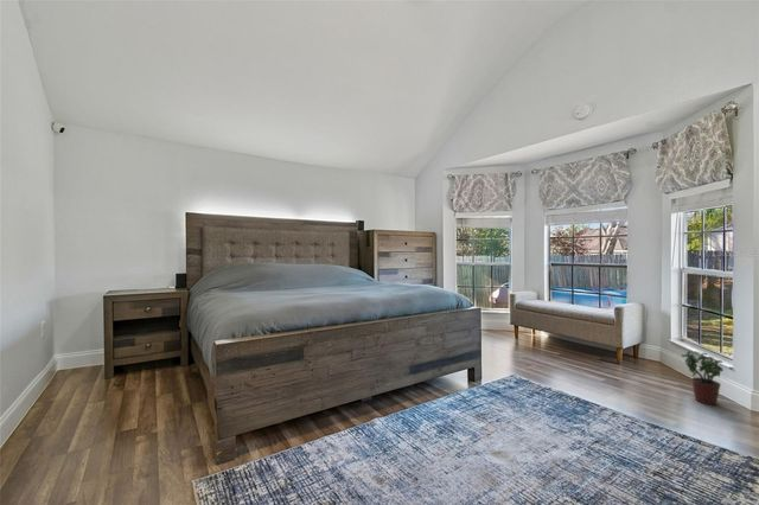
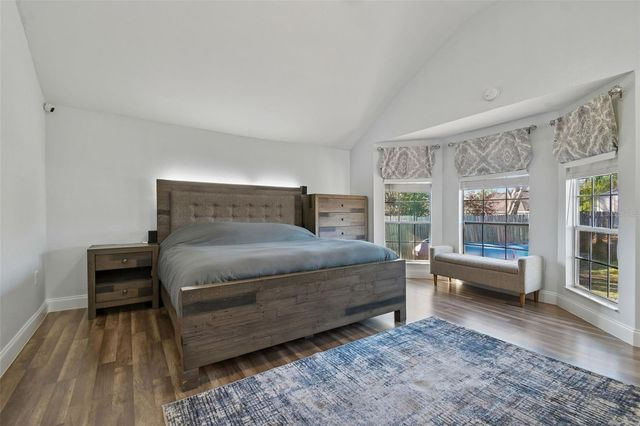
- potted plant [681,350,725,405]
